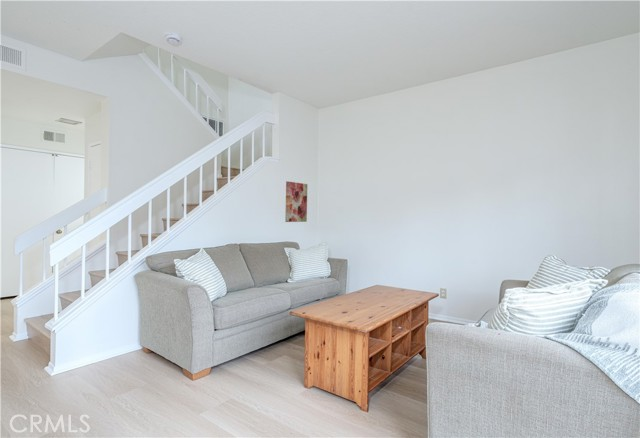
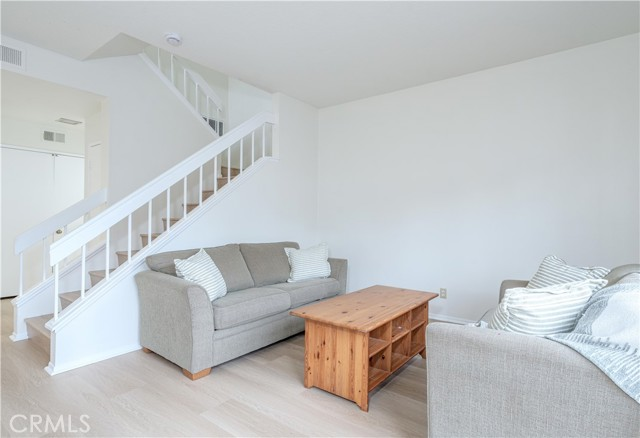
- wall art [284,181,308,223]
